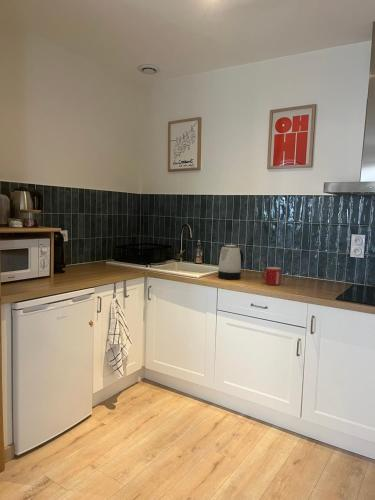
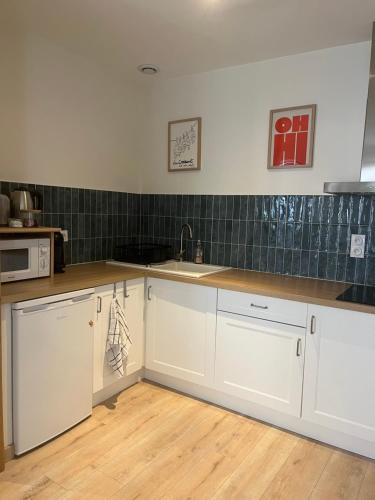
- mug [261,266,282,286]
- kettle [217,244,244,280]
